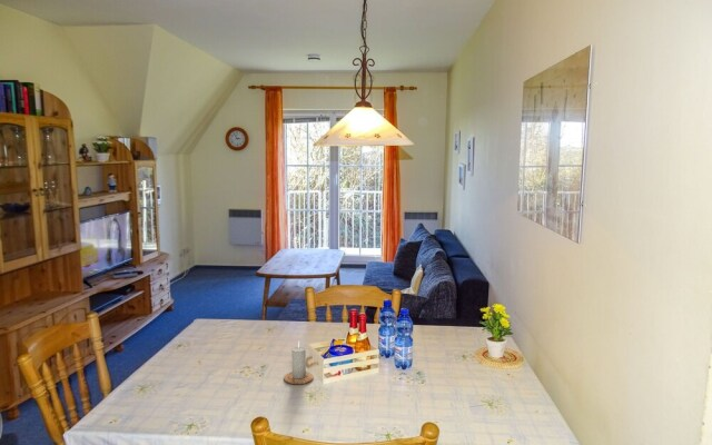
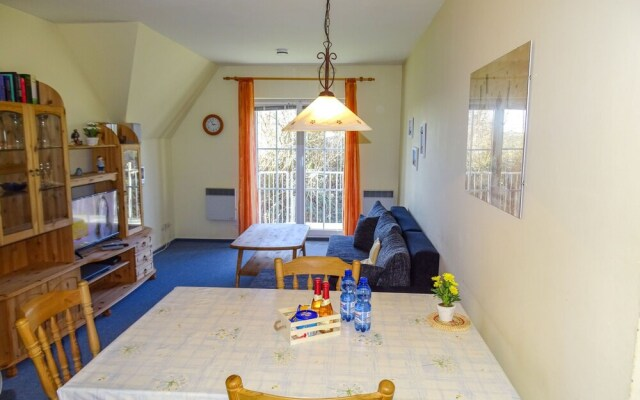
- candle [283,342,315,385]
